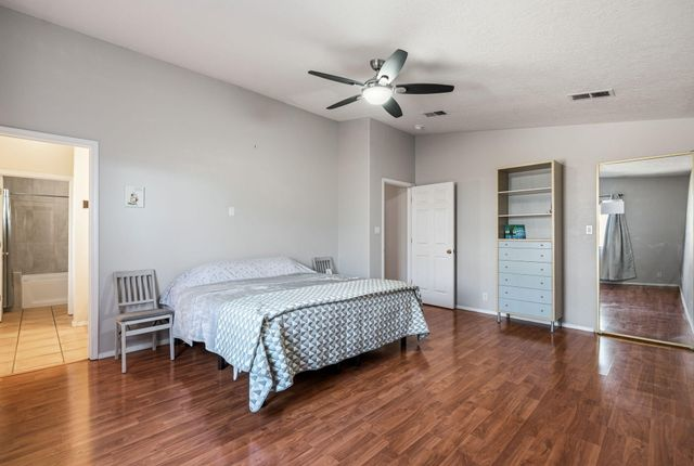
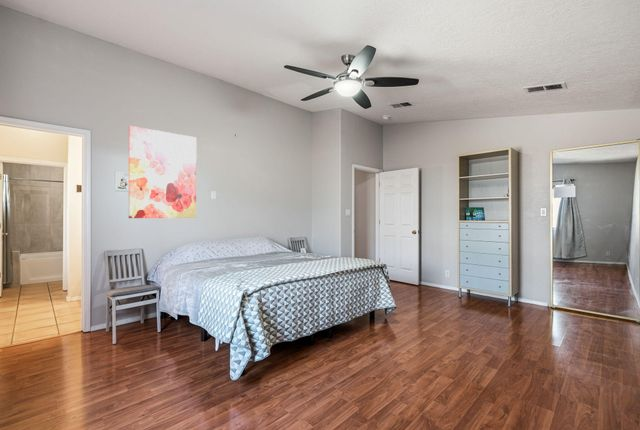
+ wall art [128,125,197,219]
